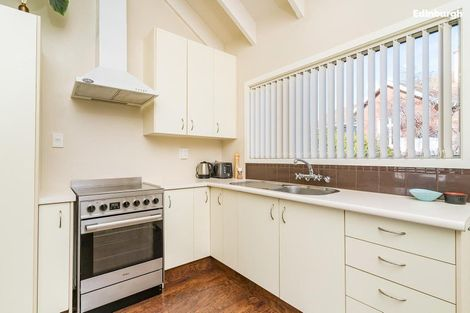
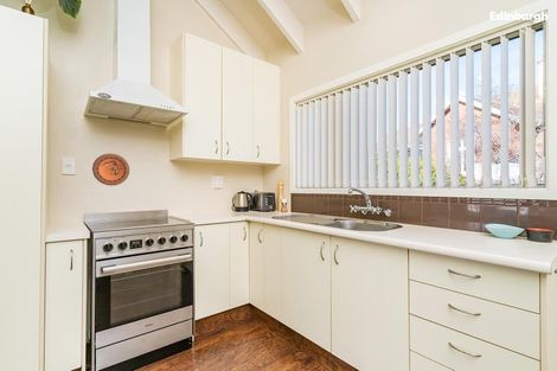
+ decorative plate [91,153,130,186]
